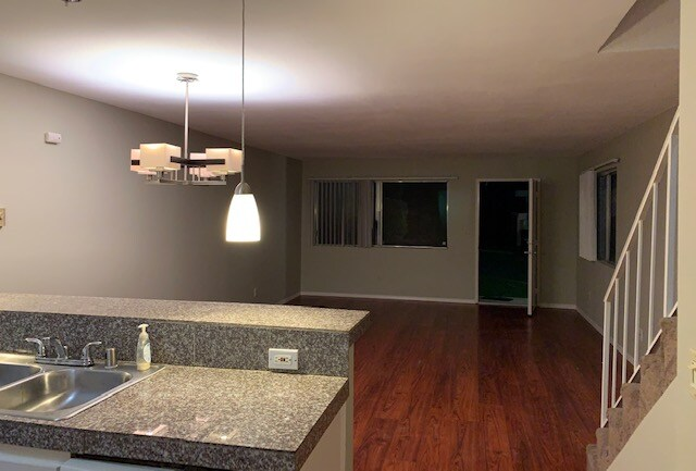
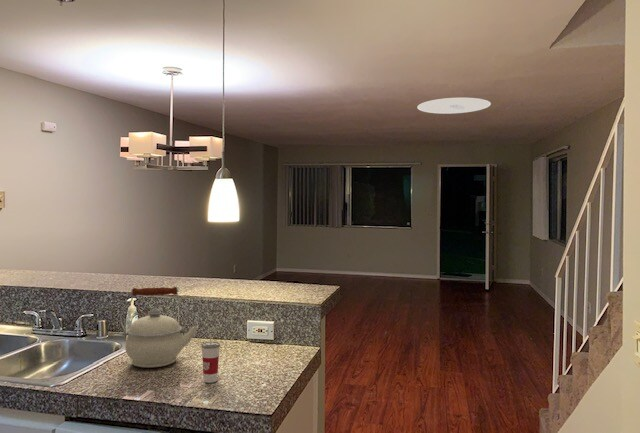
+ ceiling light [416,97,492,115]
+ kettle [119,286,199,369]
+ cup [200,331,221,384]
